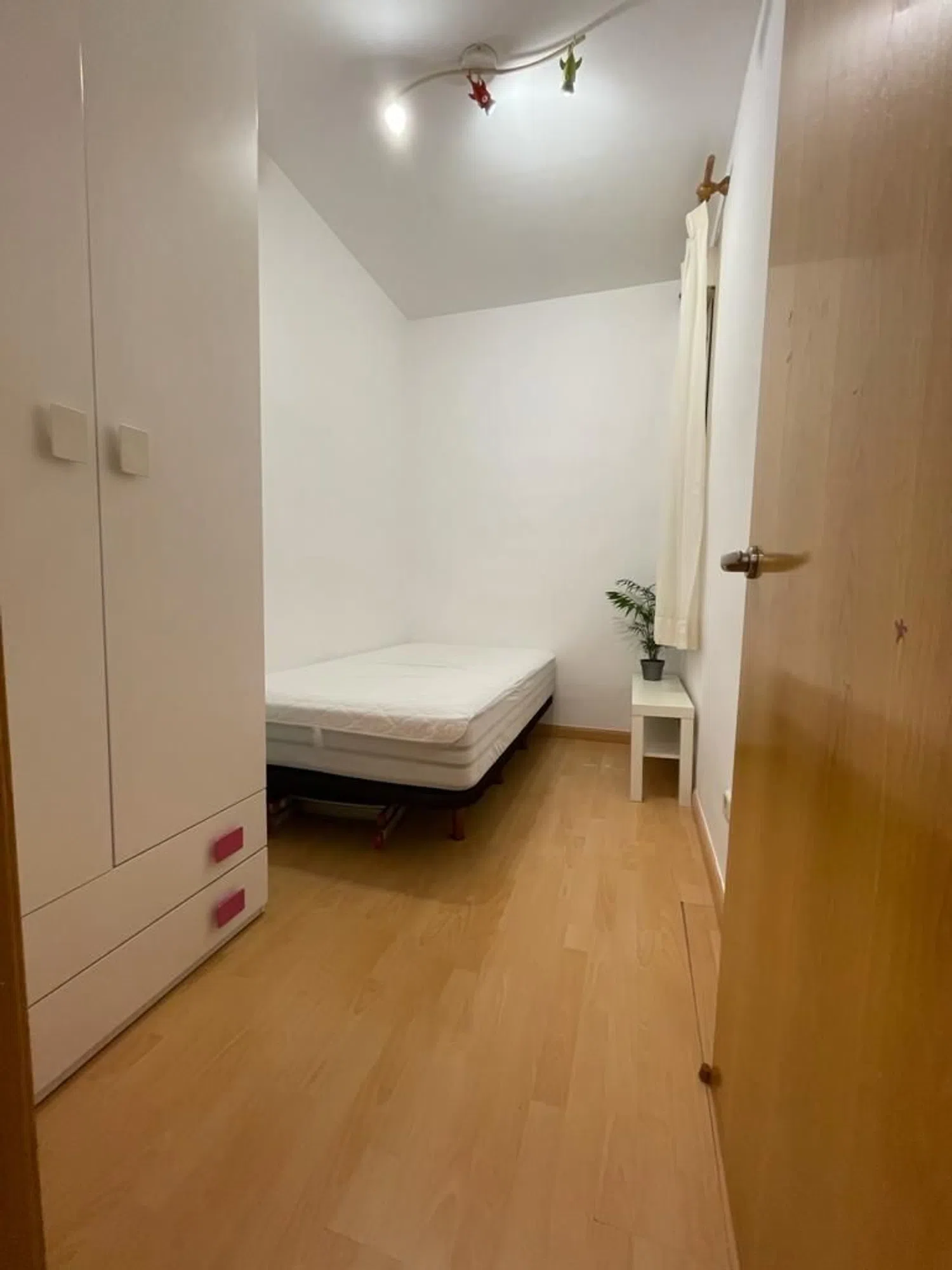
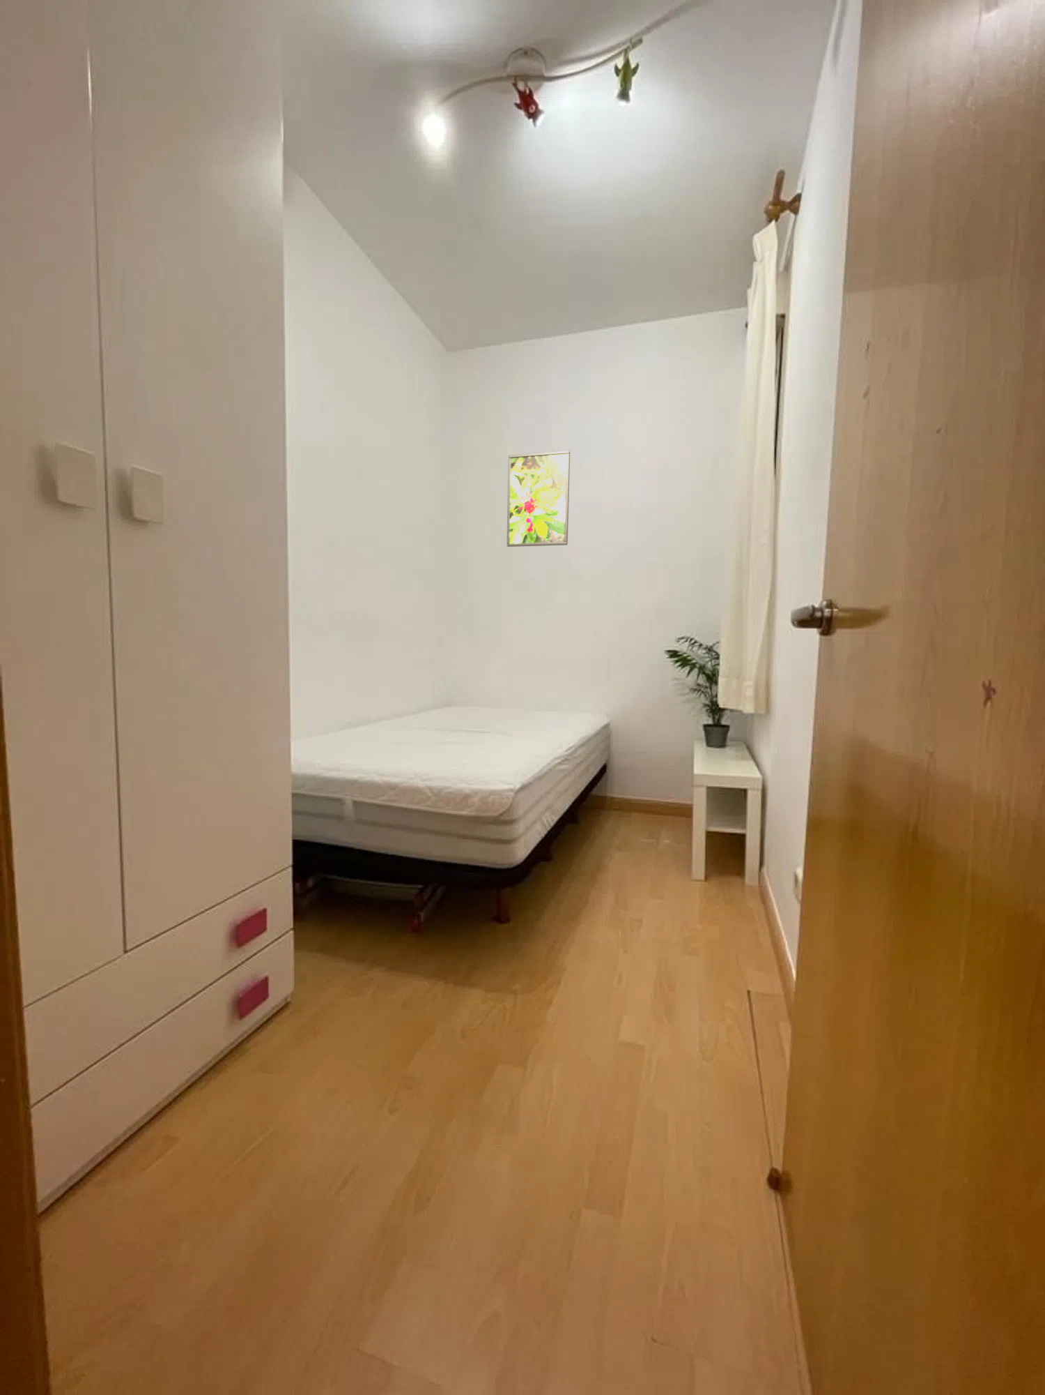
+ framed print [506,450,571,547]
